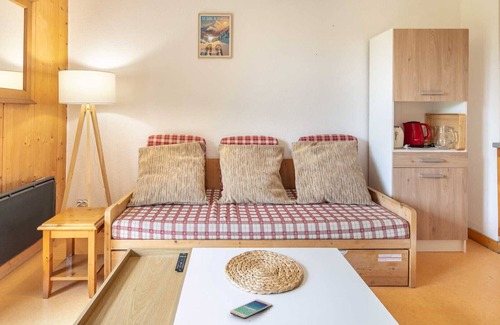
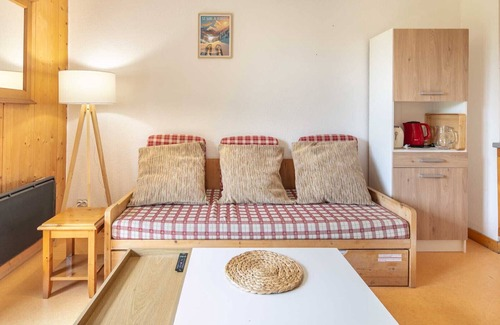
- smartphone [229,298,273,320]
